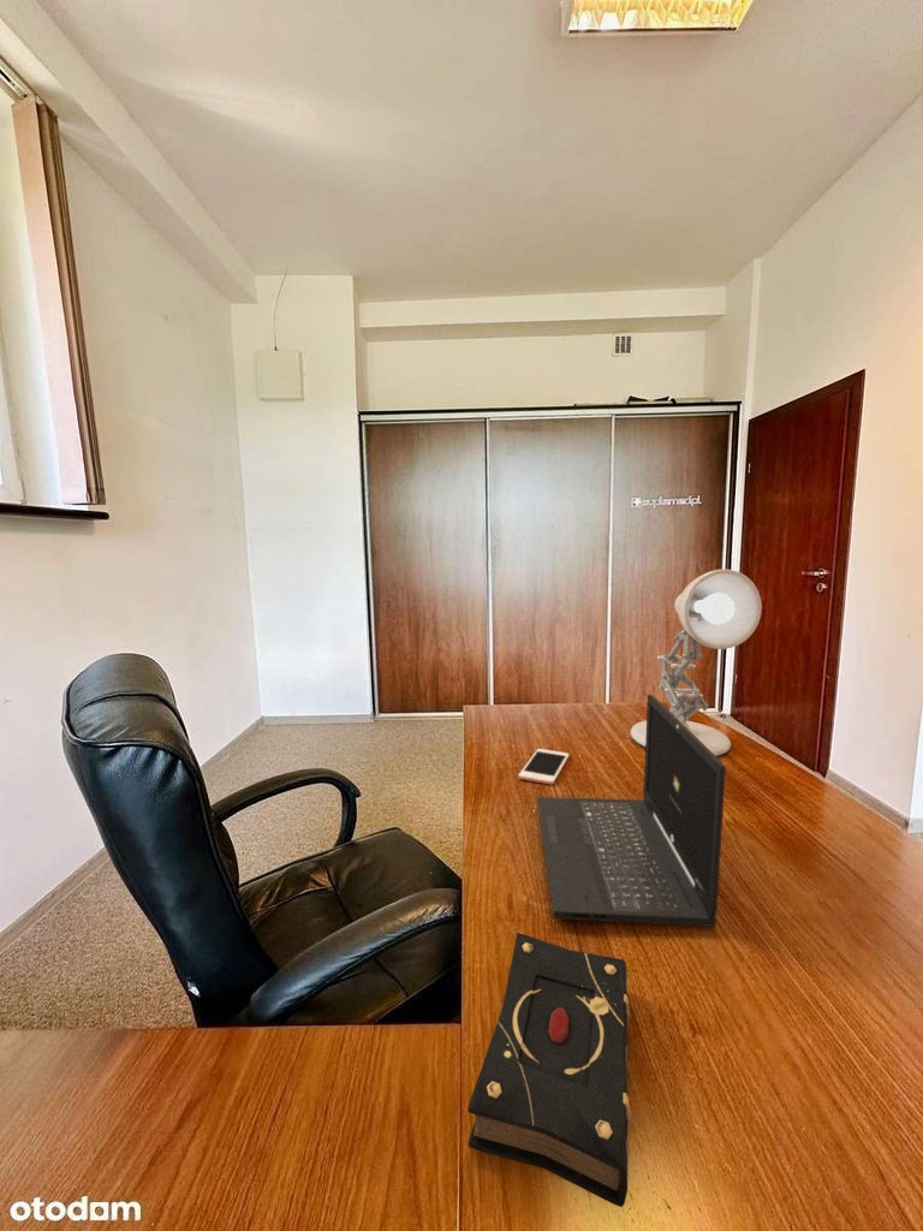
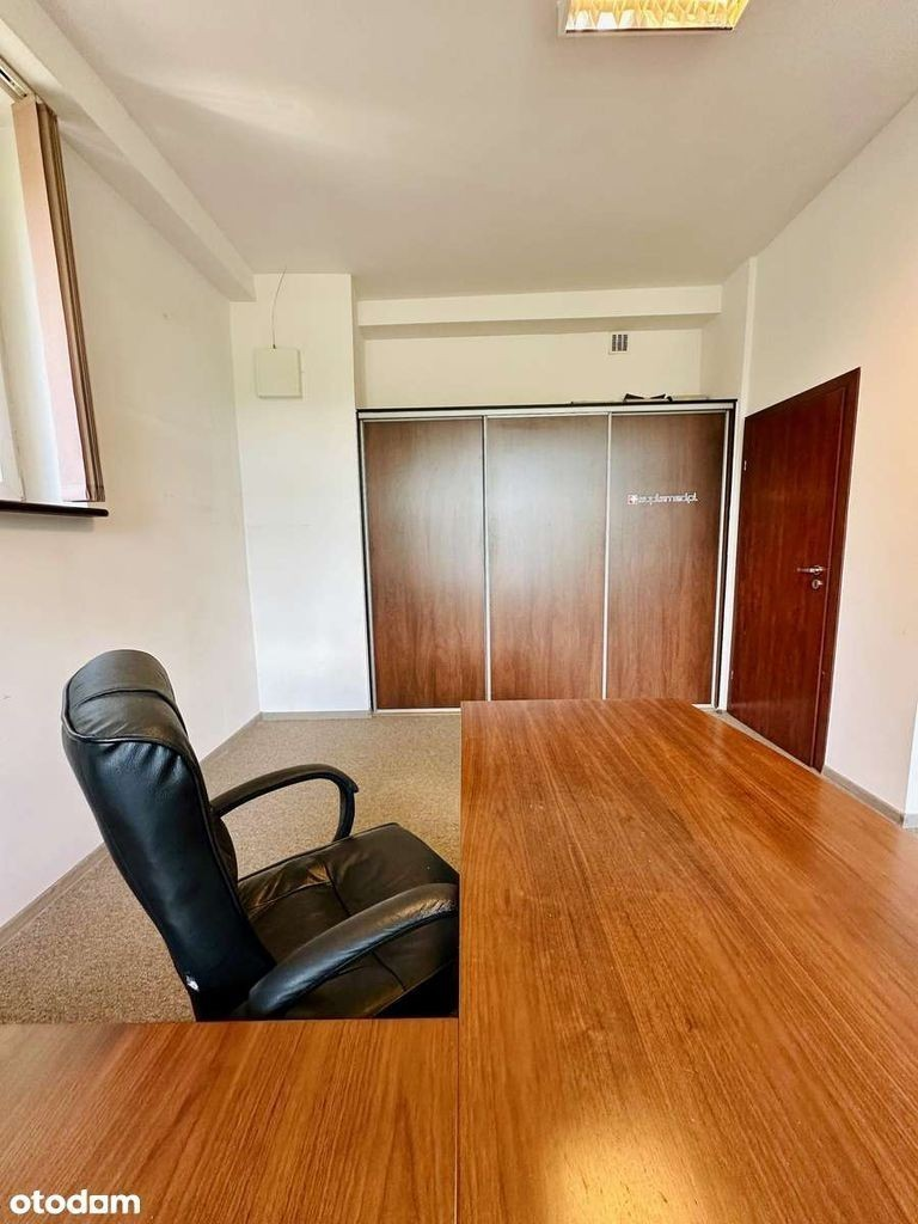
- desk lamp [630,569,763,757]
- book [466,932,631,1208]
- cell phone [518,748,570,786]
- laptop [536,694,727,928]
